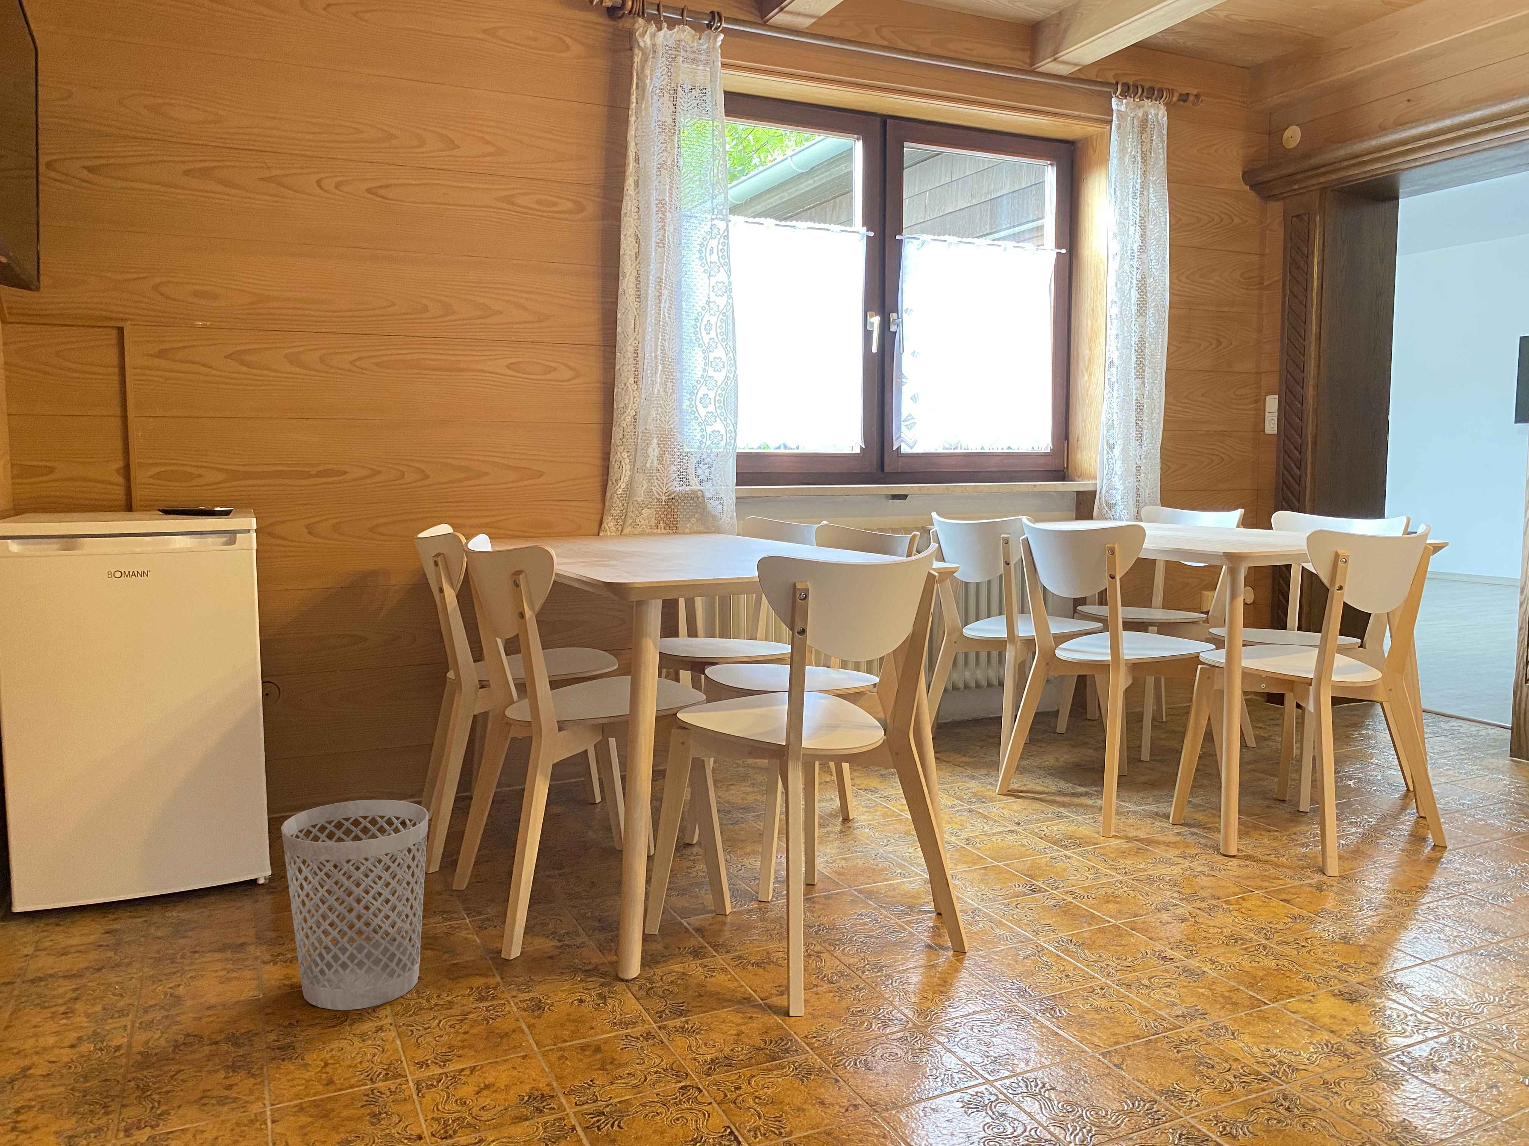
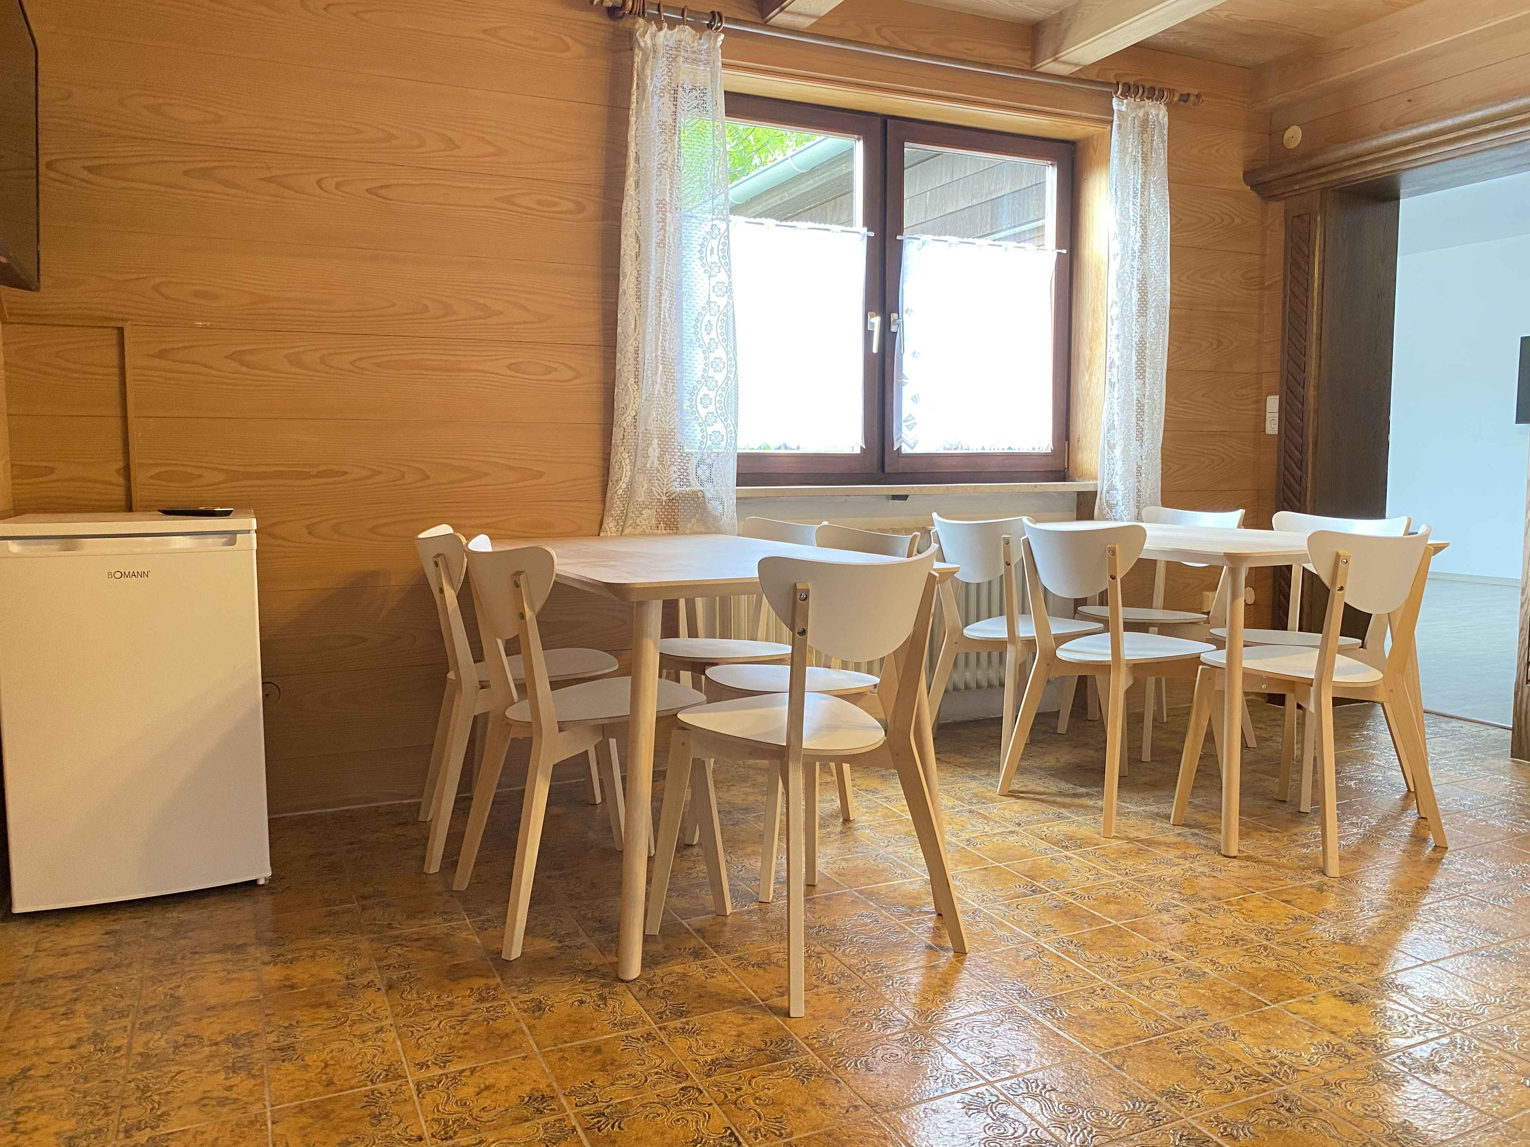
- wastebasket [281,799,429,1010]
